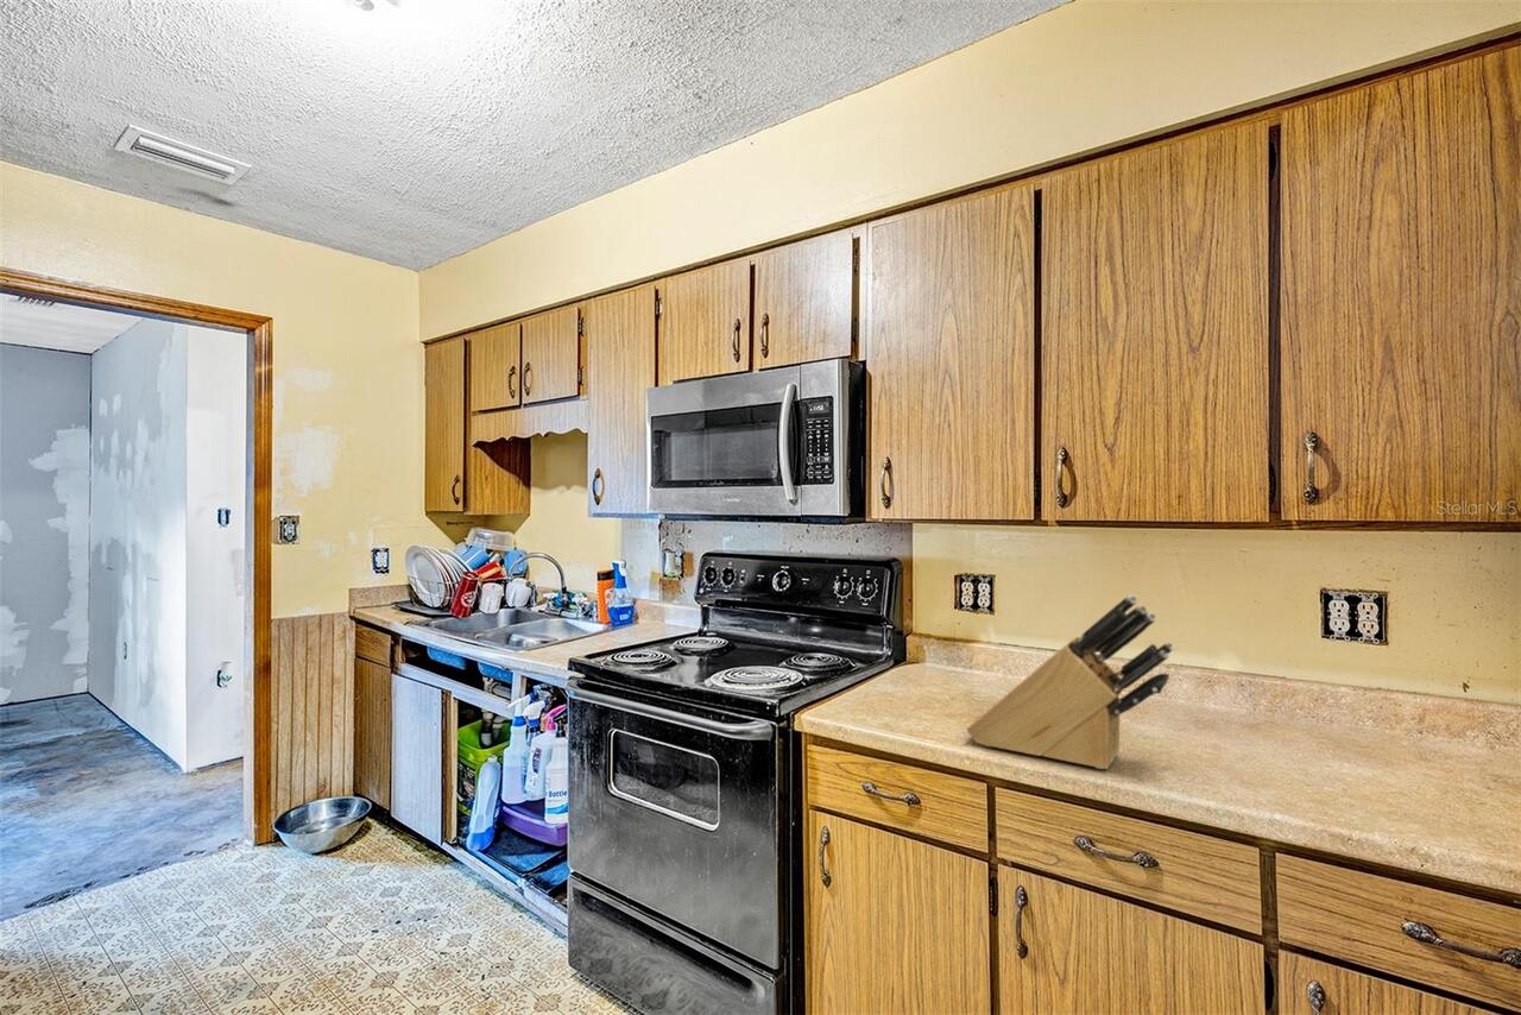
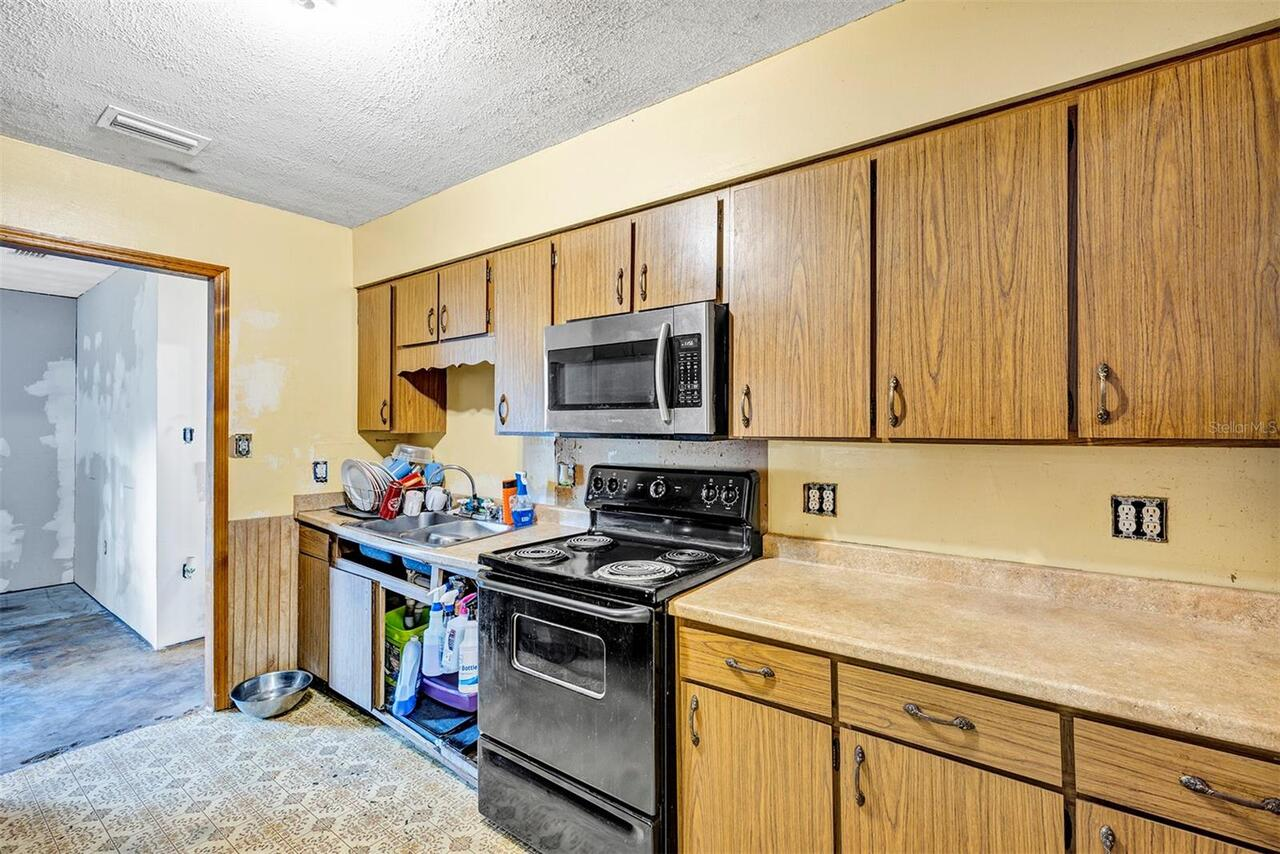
- knife block [966,594,1175,770]
